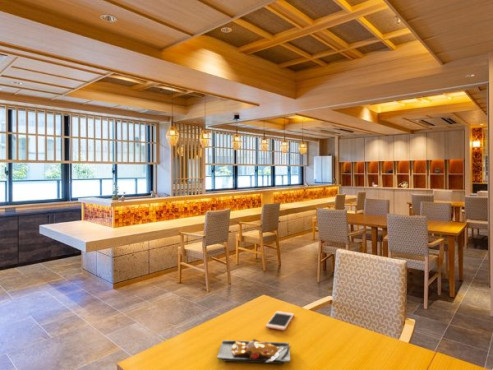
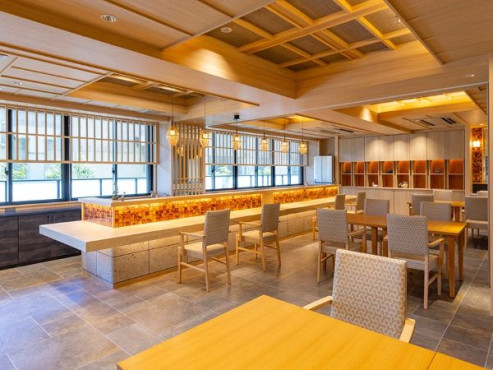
- cell phone [265,310,295,331]
- plate [216,338,293,365]
